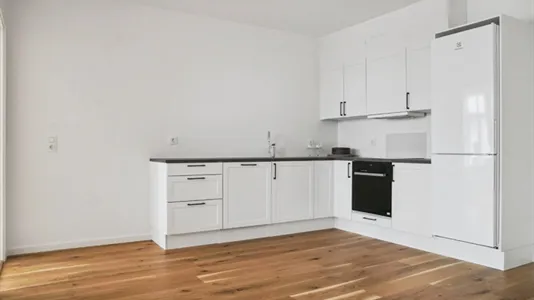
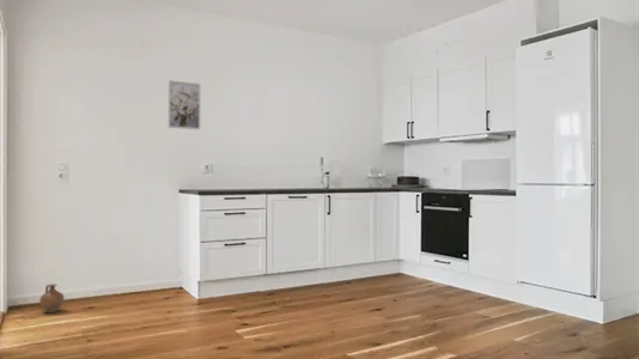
+ ceramic jug [38,284,66,314]
+ wall art [166,79,201,130]
